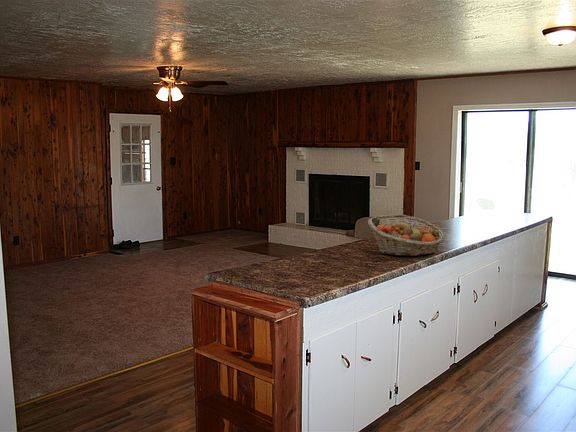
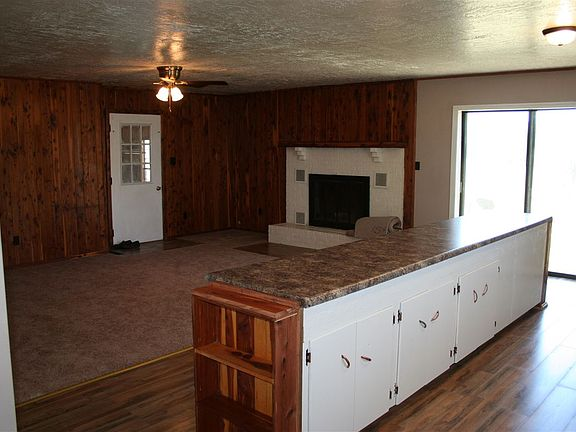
- fruit basket [367,214,446,257]
